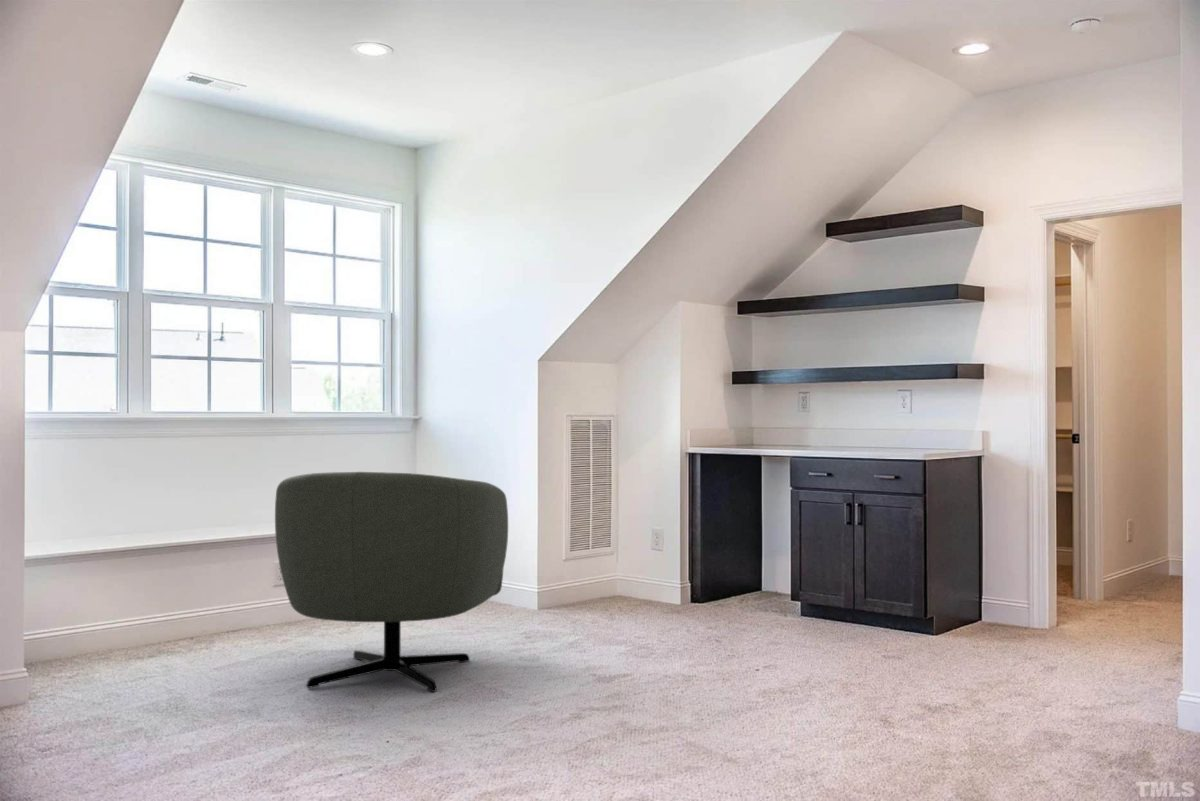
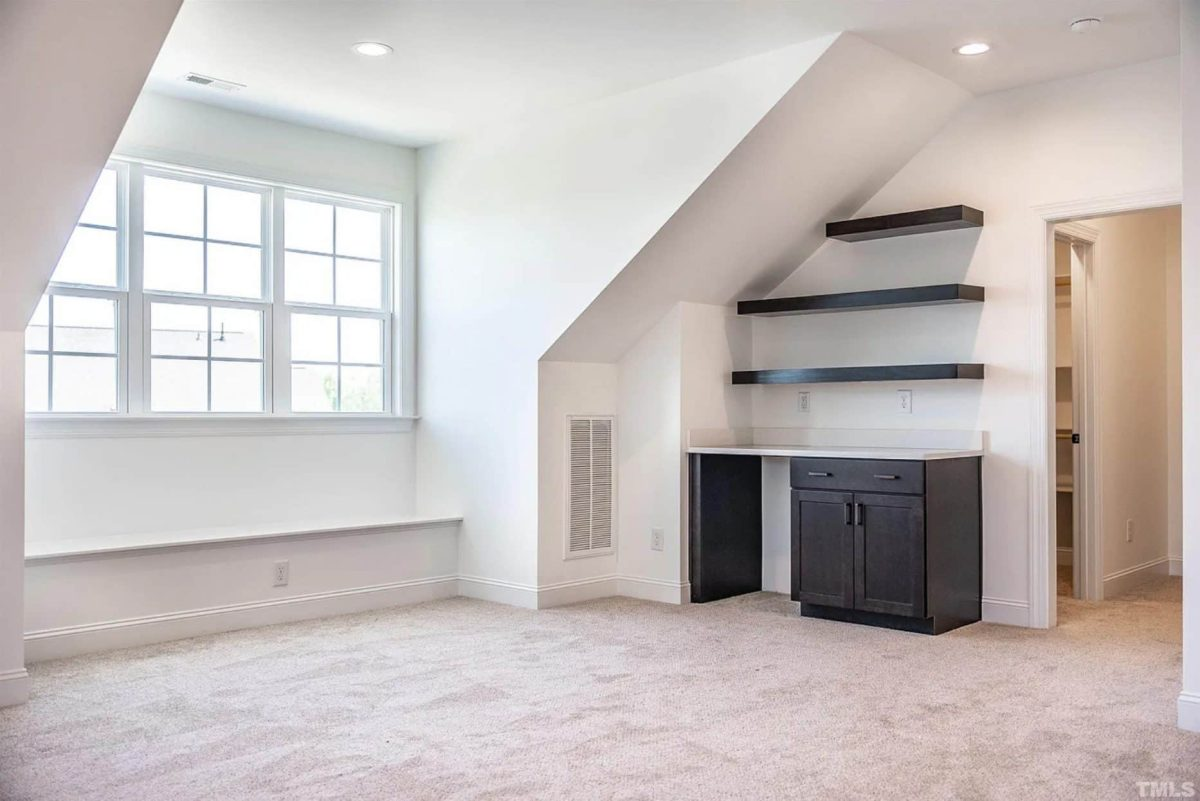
- armchair [274,471,509,693]
